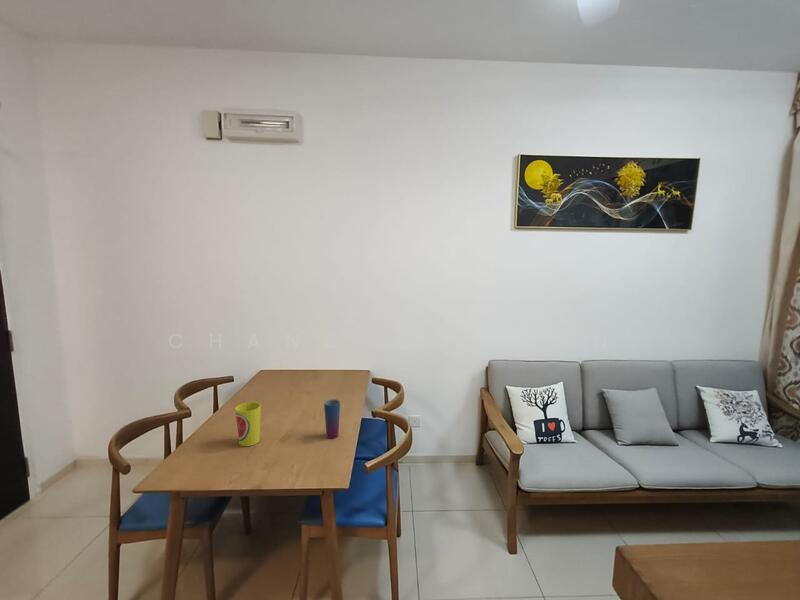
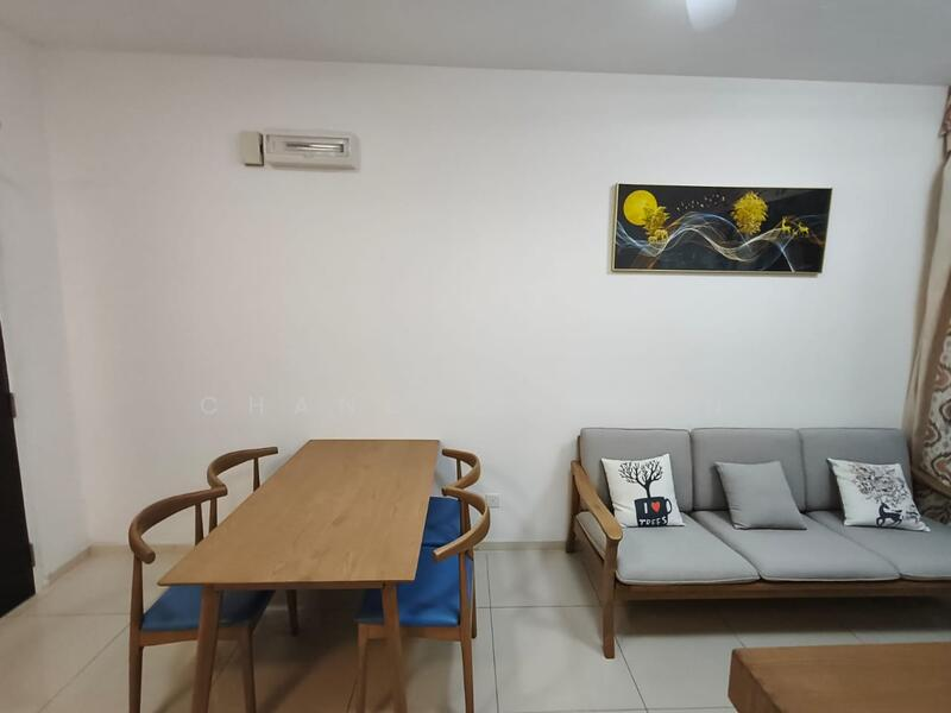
- cup [234,401,262,447]
- cup [323,398,341,439]
